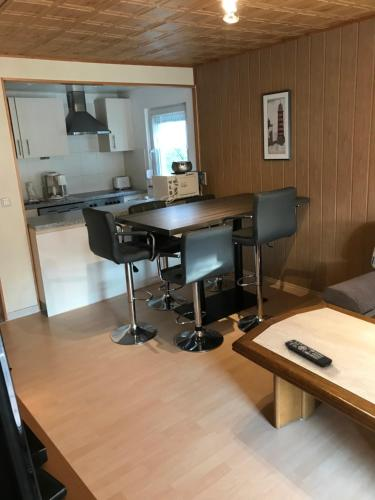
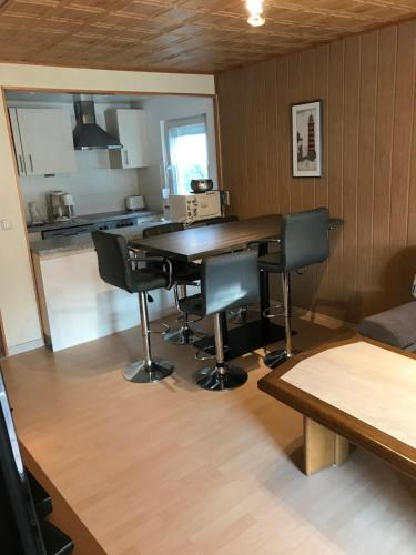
- remote control [284,339,333,368]
